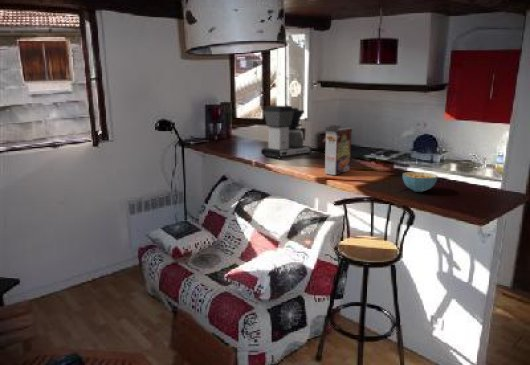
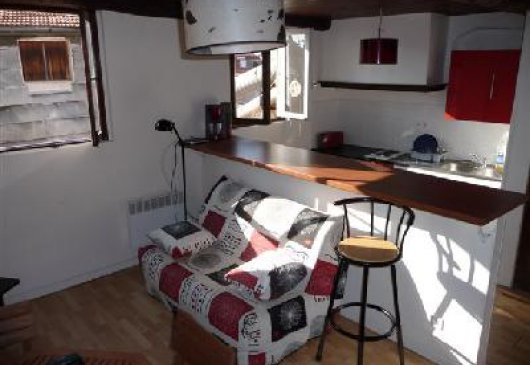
- cereal box [324,124,354,176]
- coffee maker [260,105,313,159]
- cereal bowl [402,171,438,193]
